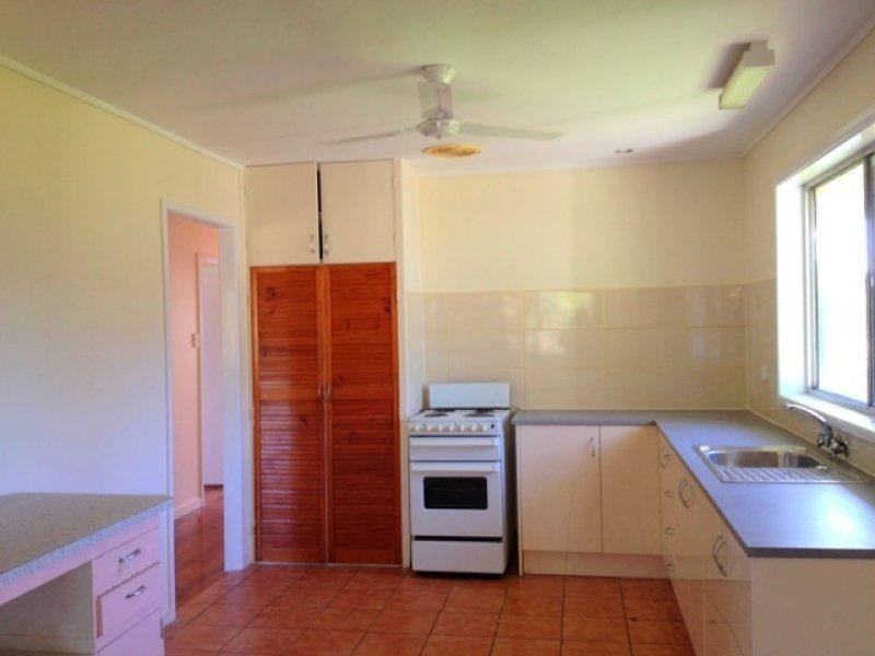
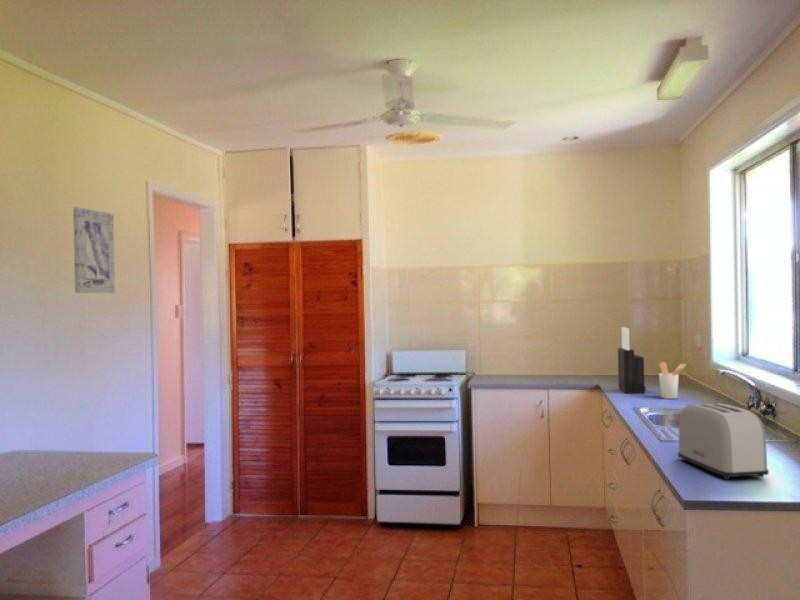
+ wall art [72,206,116,294]
+ knife block [617,326,647,394]
+ utensil holder [658,361,687,400]
+ toaster [677,402,770,480]
